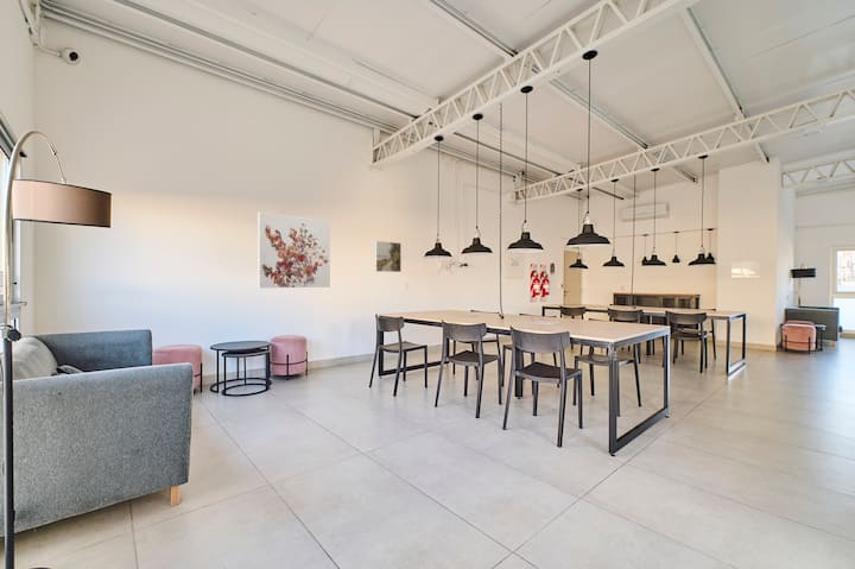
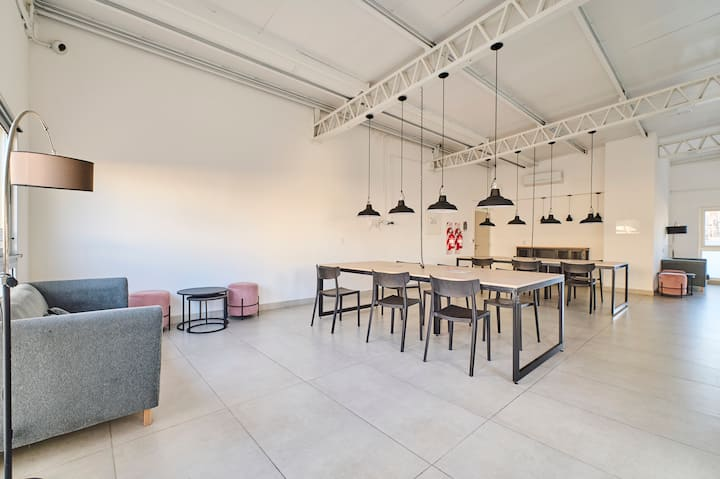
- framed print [374,240,403,273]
- wall art [256,211,331,289]
